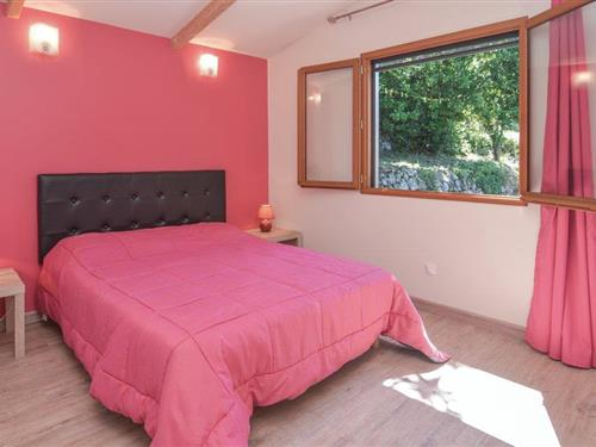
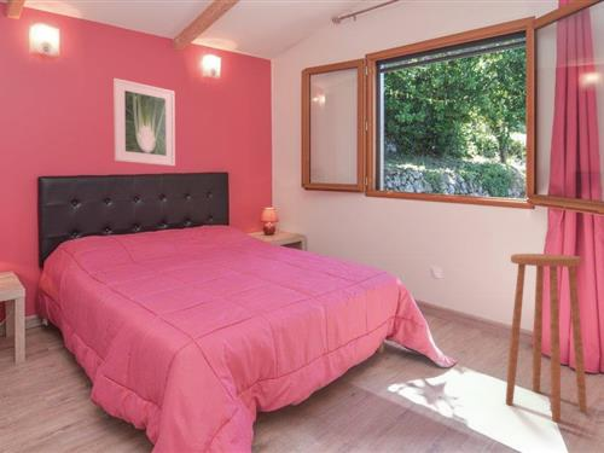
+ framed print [112,77,176,167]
+ stool [505,252,588,424]
